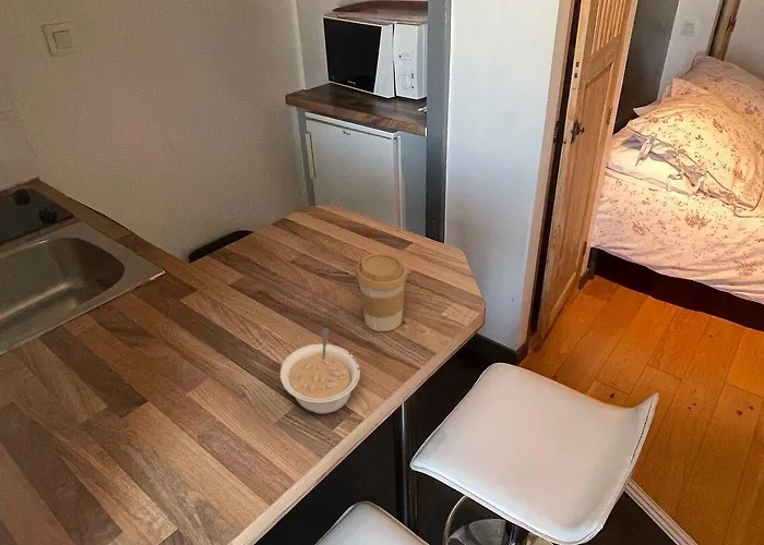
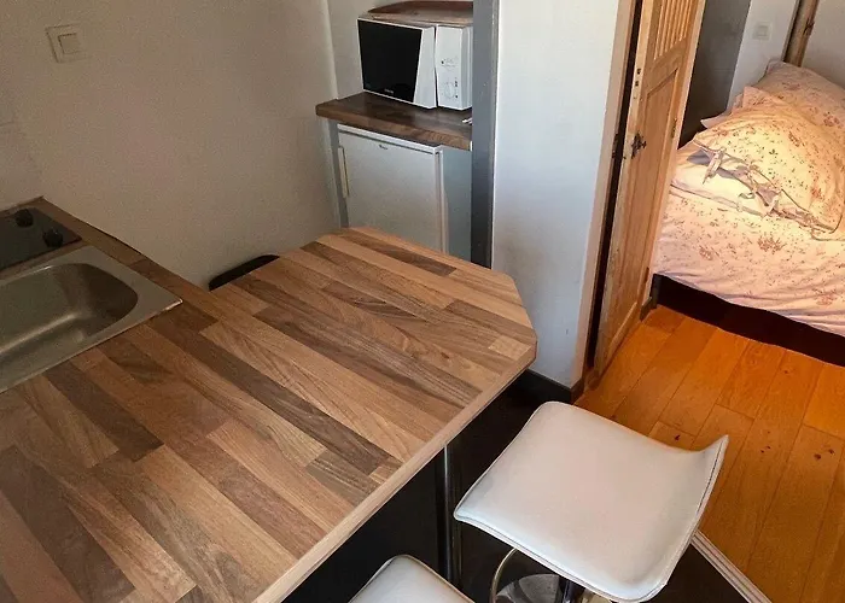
- legume [279,327,361,415]
- coffee cup [355,252,408,332]
